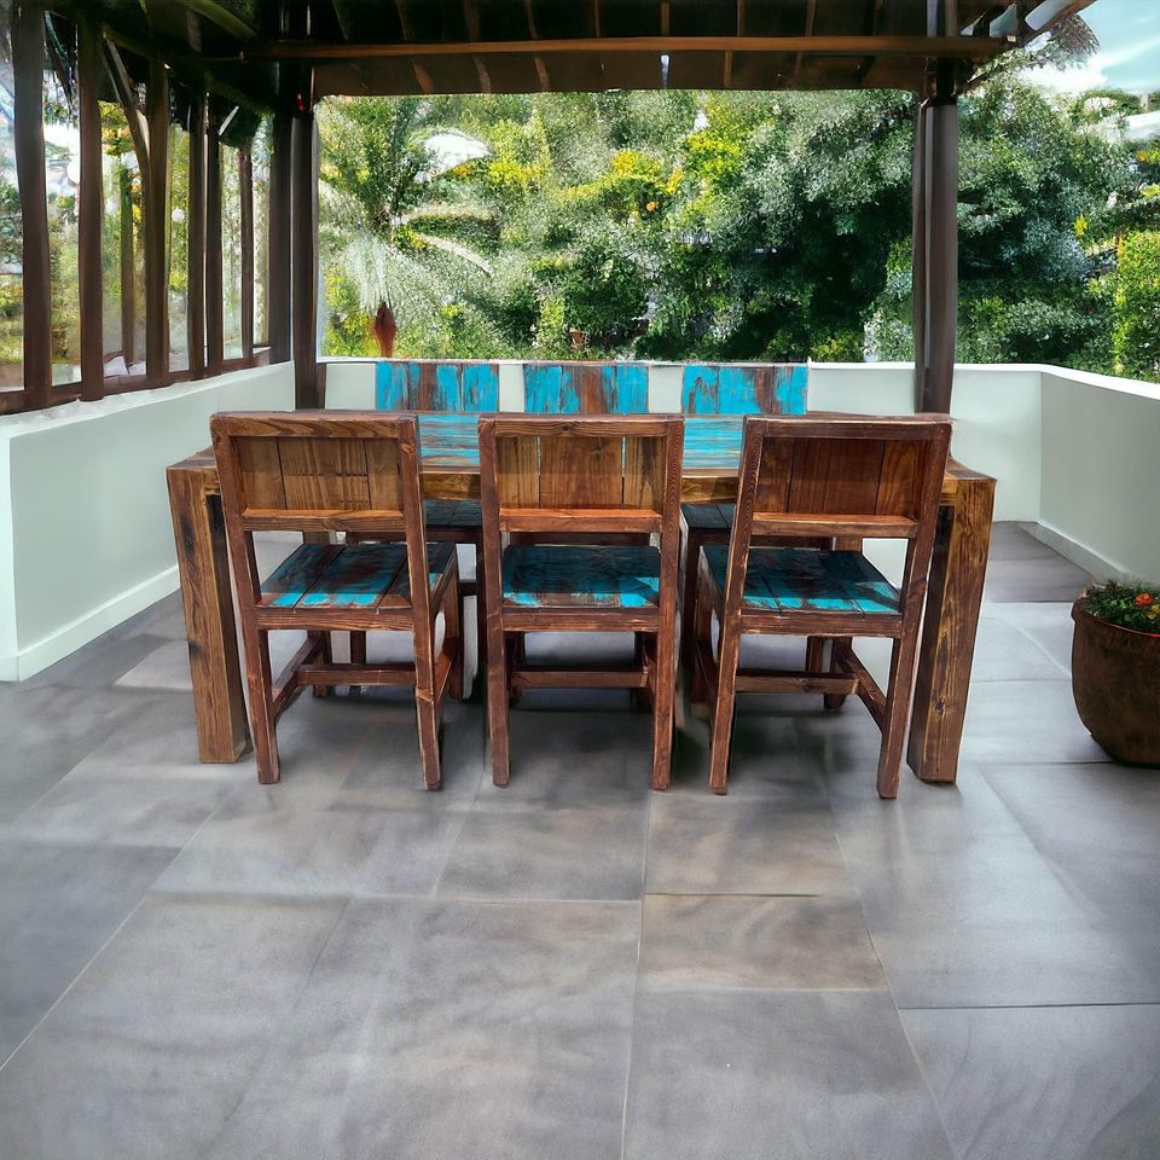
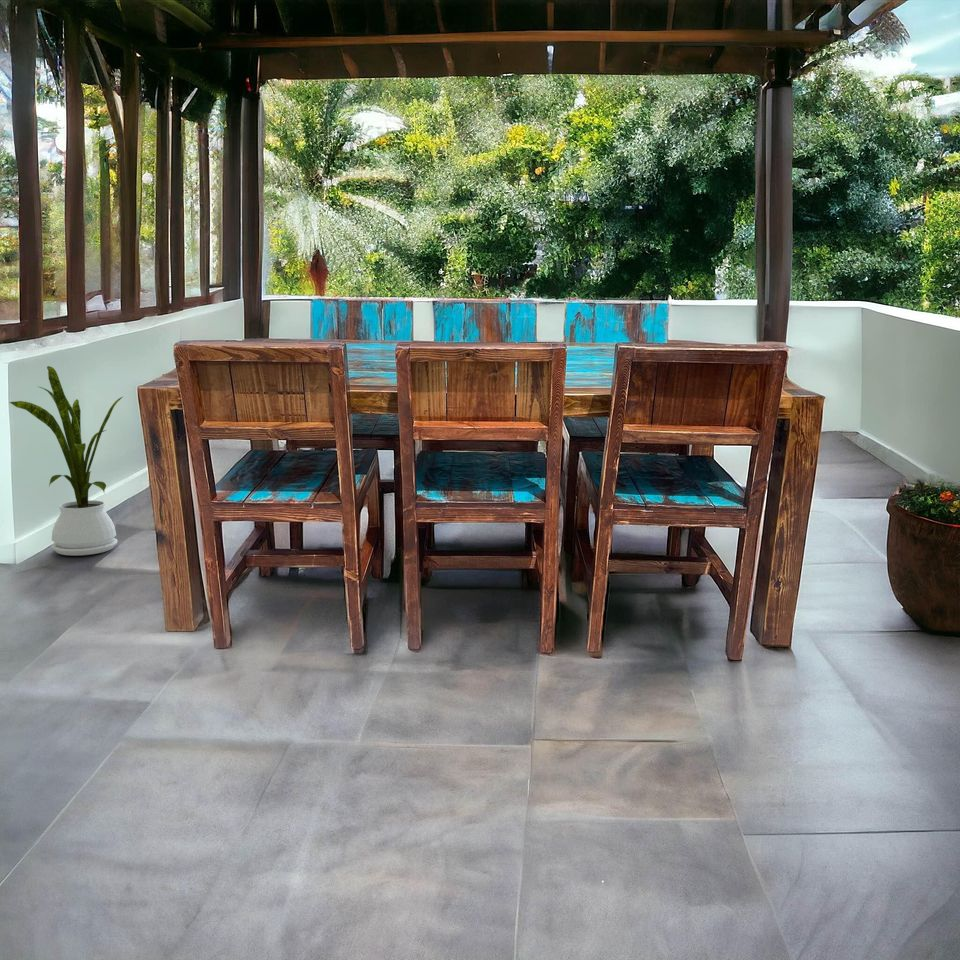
+ house plant [9,365,123,557]
